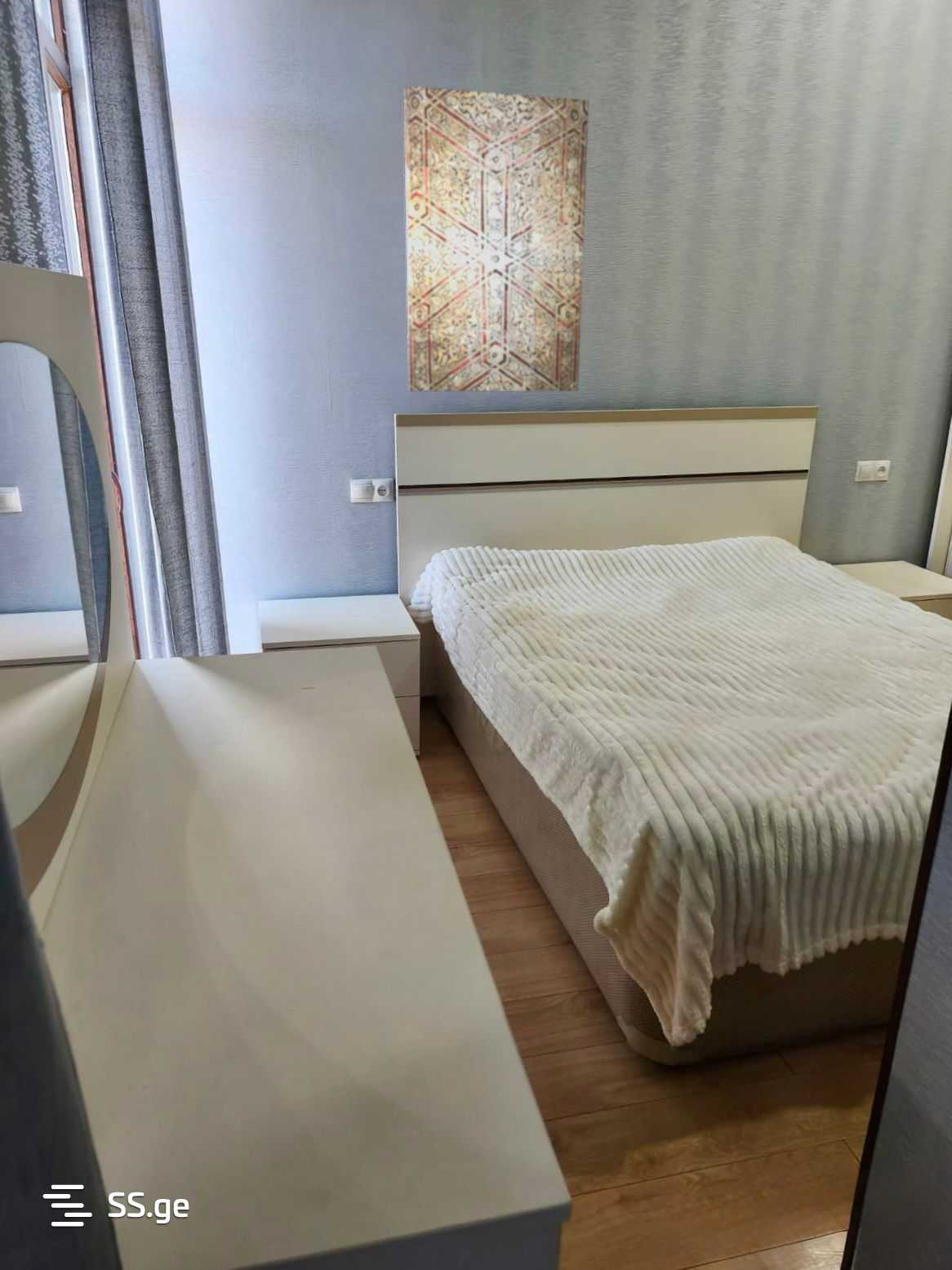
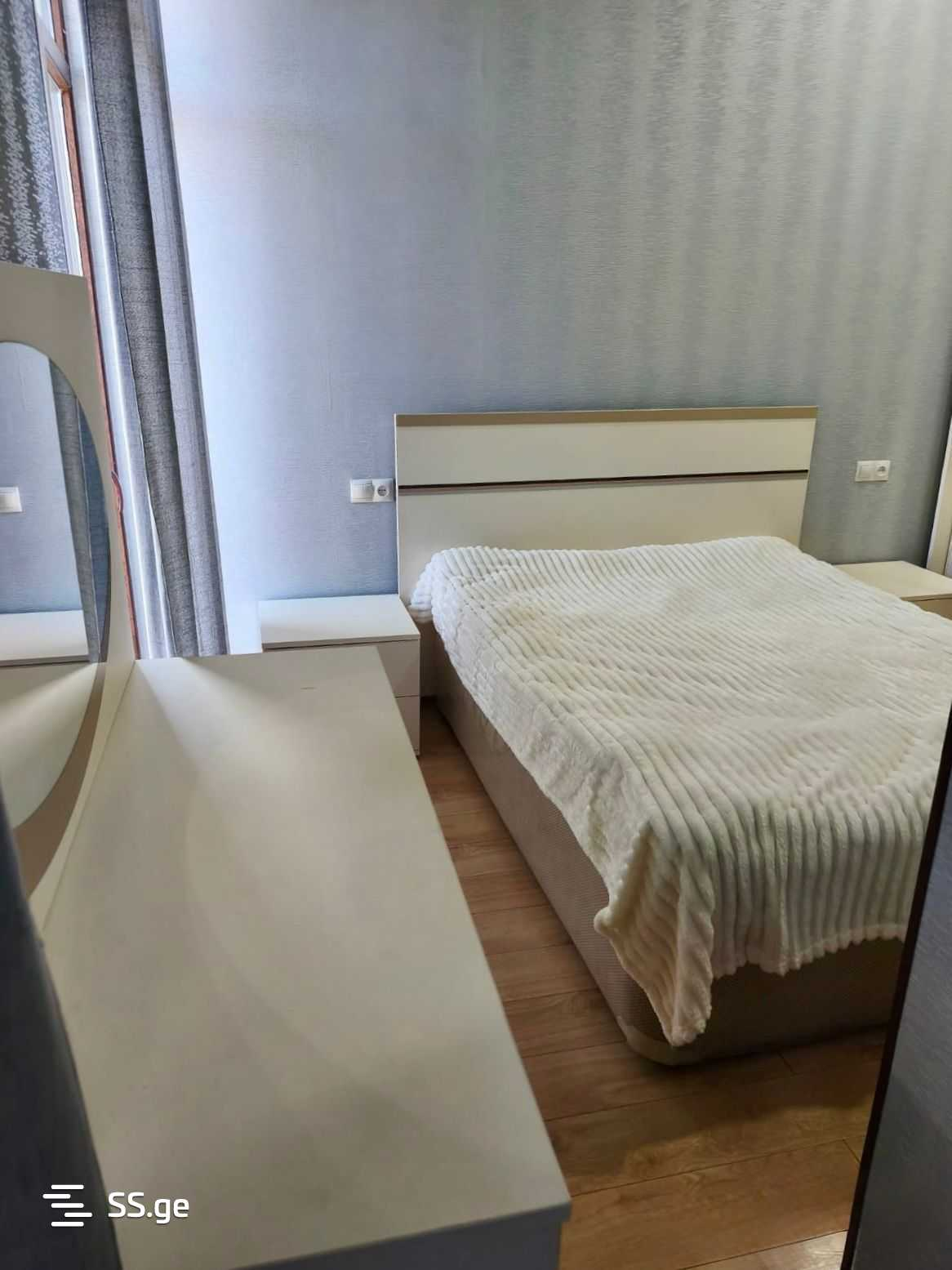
- wall art [403,85,589,392]
